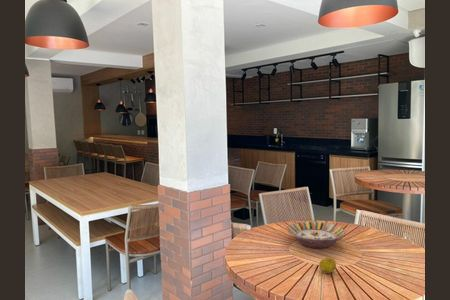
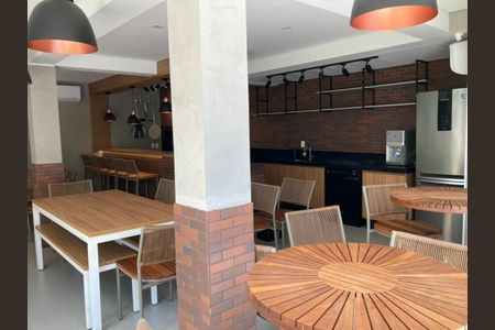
- serving bowl [286,221,346,249]
- fruit [318,256,337,274]
